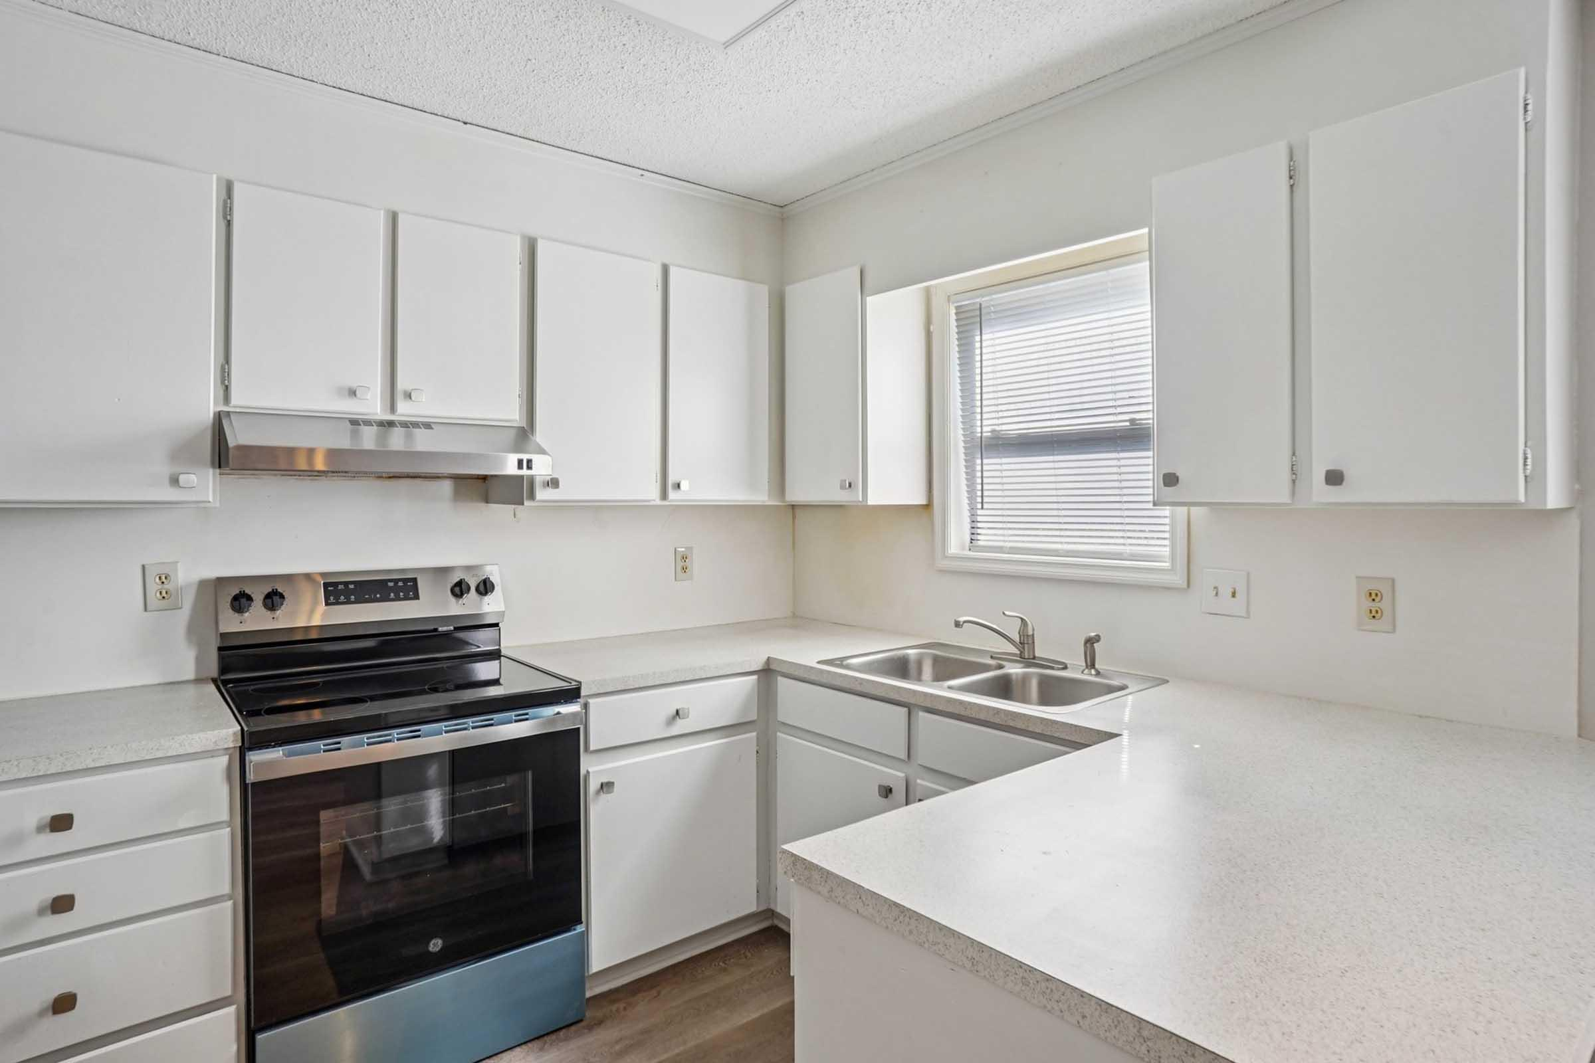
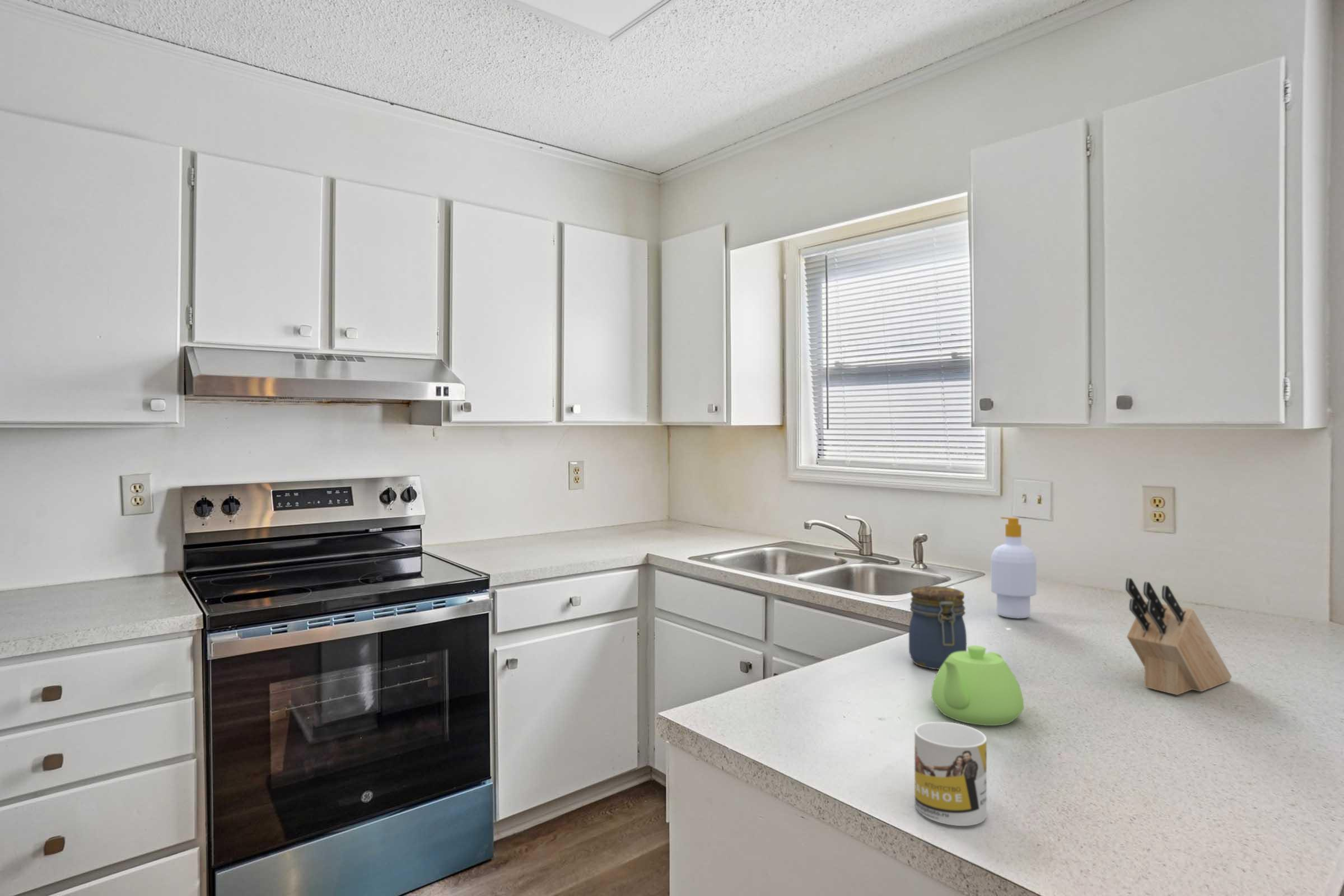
+ soap bottle [991,516,1037,619]
+ knife block [1125,577,1233,696]
+ mug [914,721,987,827]
+ teapot [931,645,1024,726]
+ jar [908,585,967,670]
